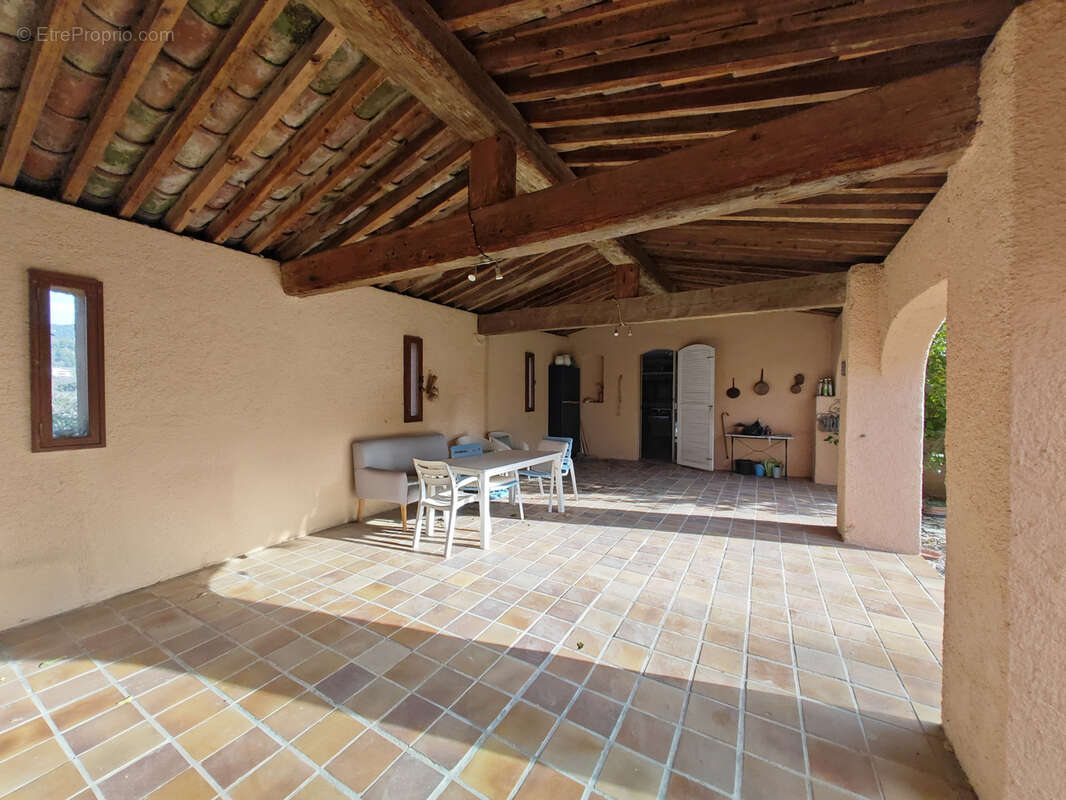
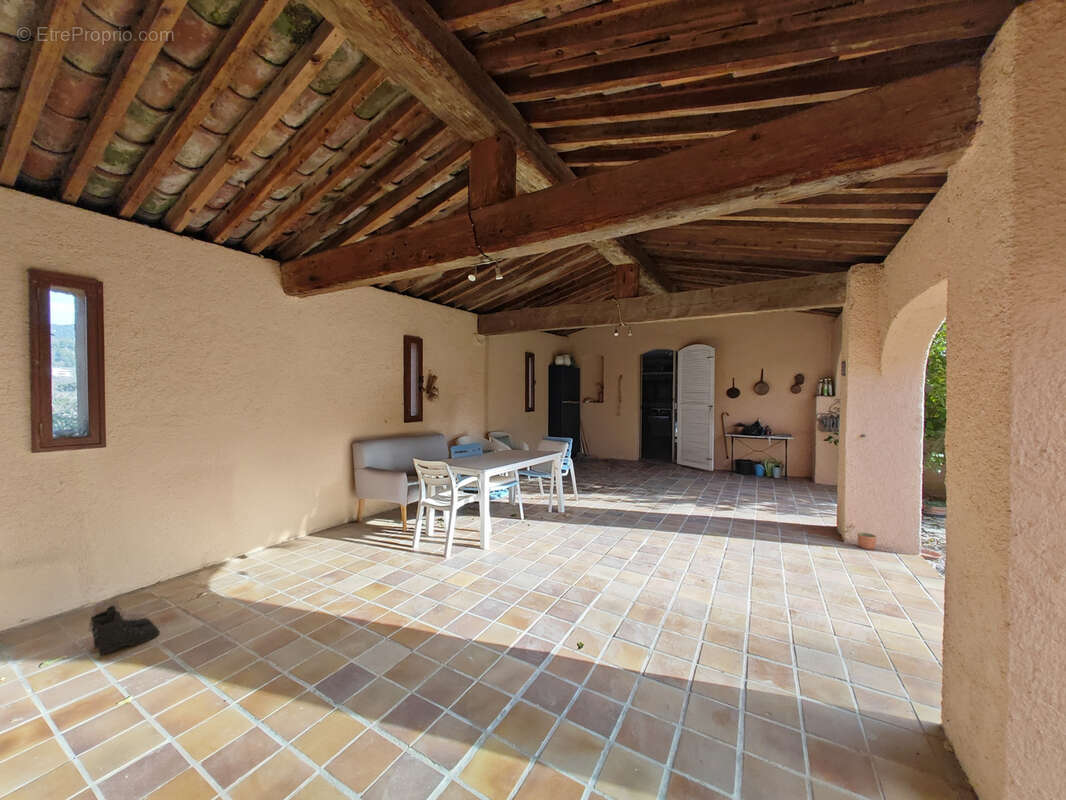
+ planter [856,531,877,550]
+ boots [88,605,161,655]
